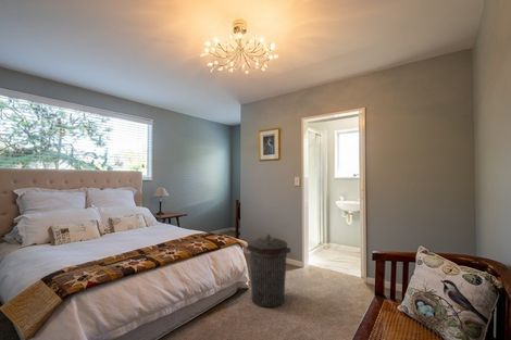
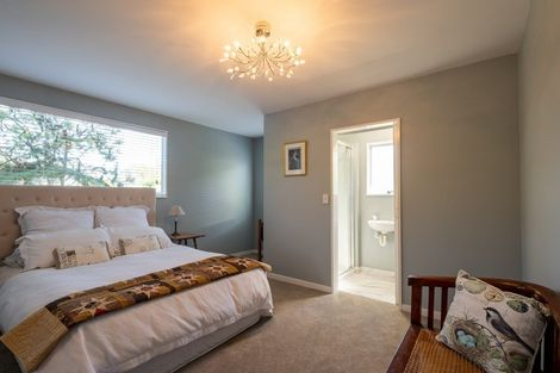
- trash can [245,234,291,308]
